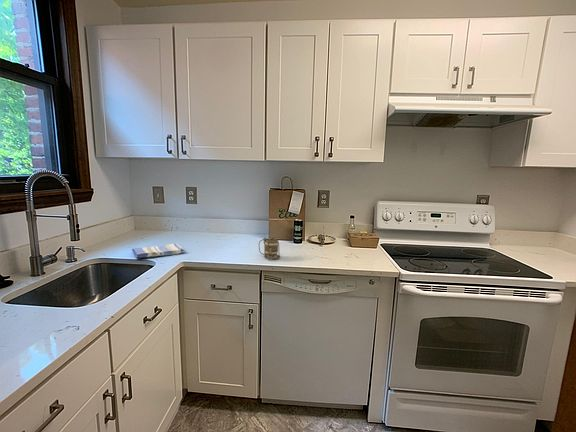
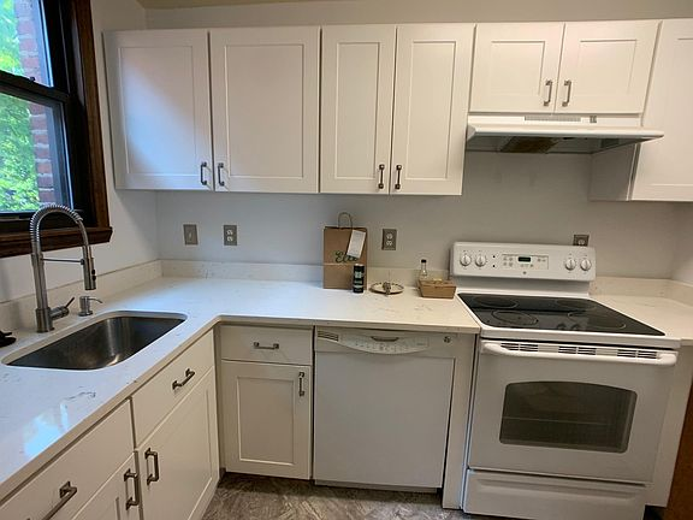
- mug [258,235,281,261]
- dish towel [131,242,186,260]
